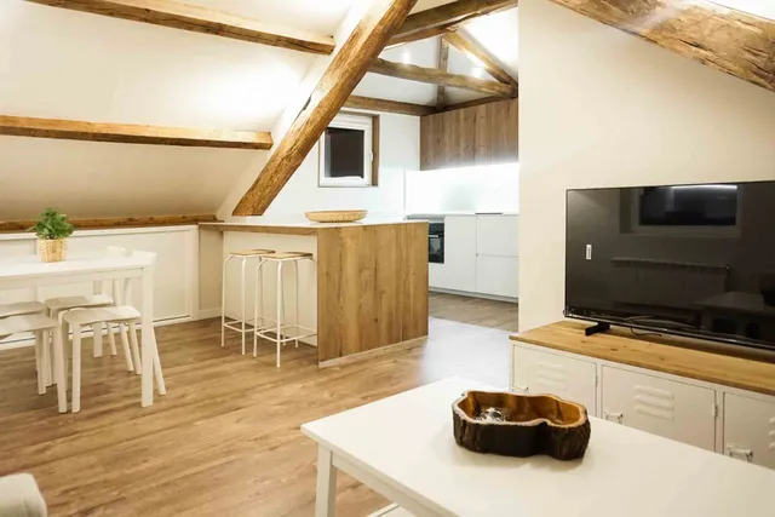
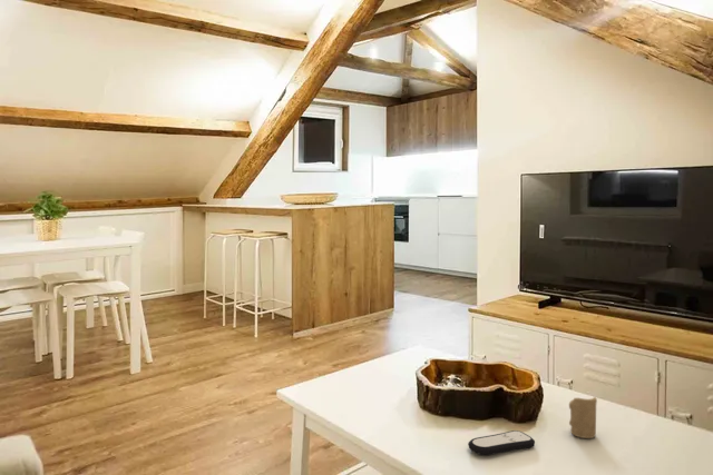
+ candle [568,396,598,439]
+ remote control [467,429,536,456]
